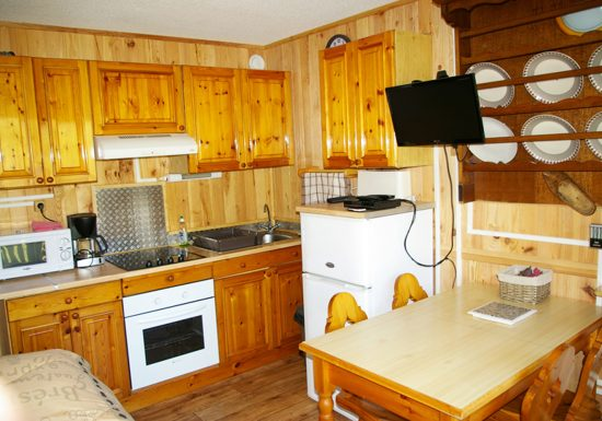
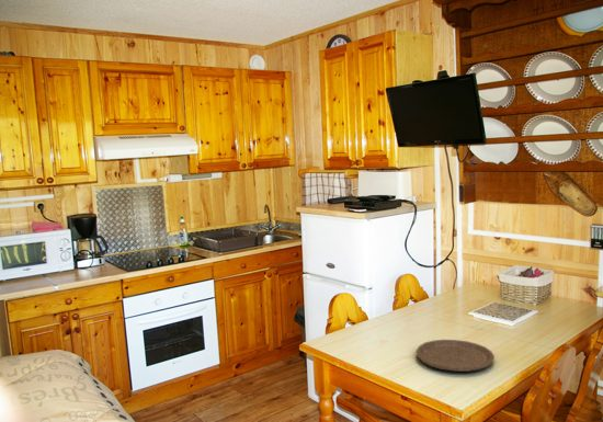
+ plate [416,339,496,373]
